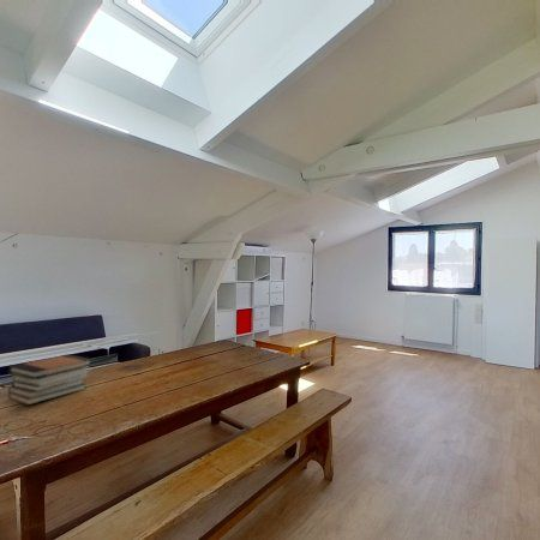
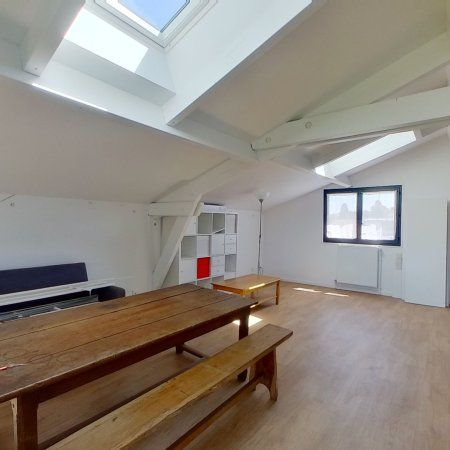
- book stack [7,353,94,407]
